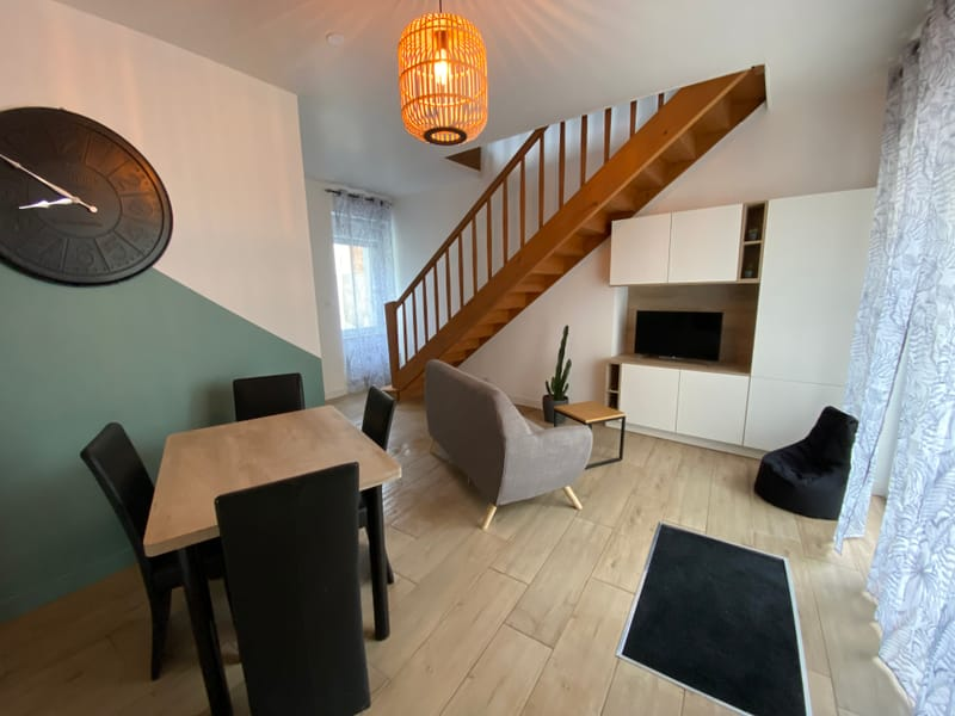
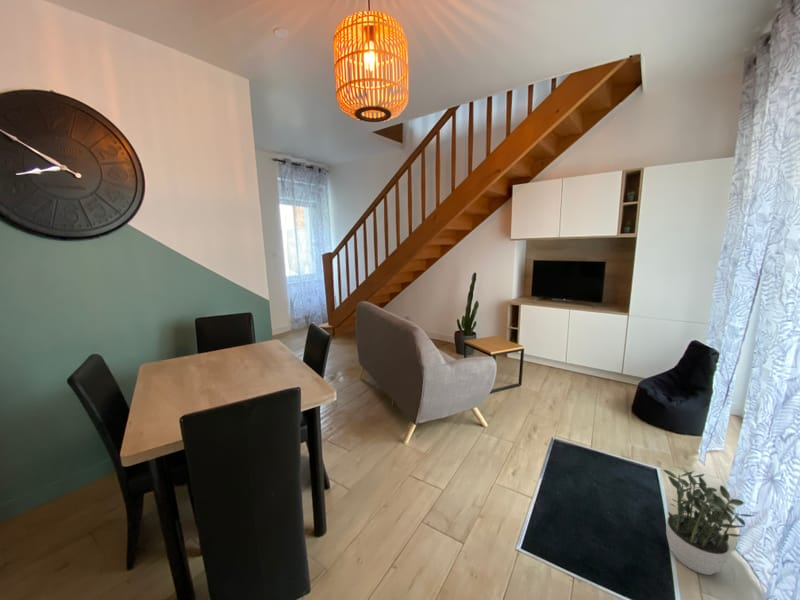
+ potted plant [662,466,755,576]
